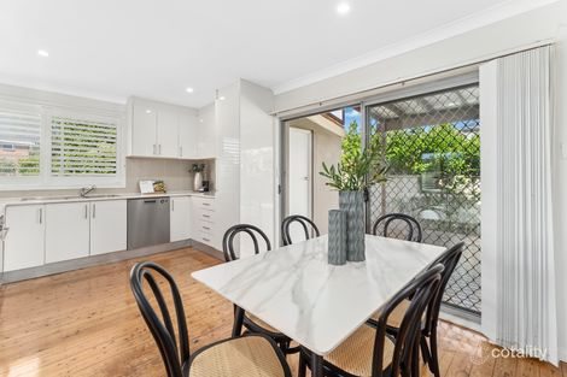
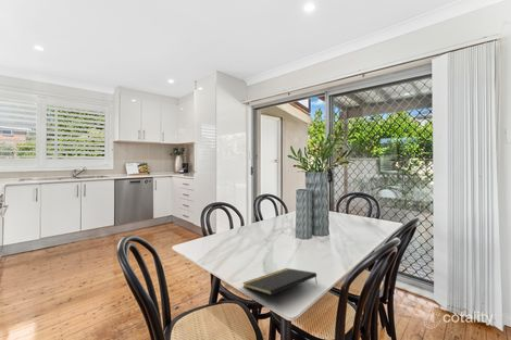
+ notepad [241,267,319,297]
